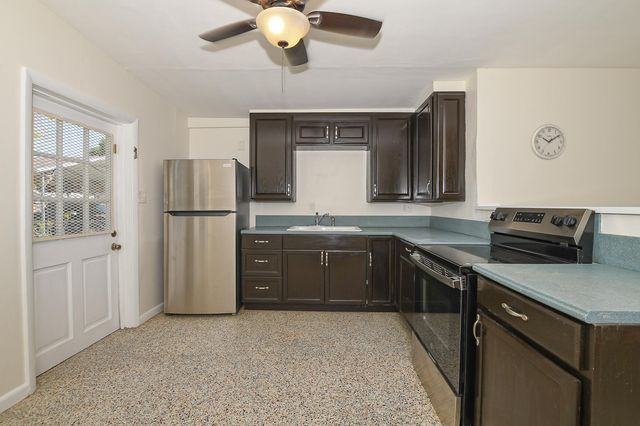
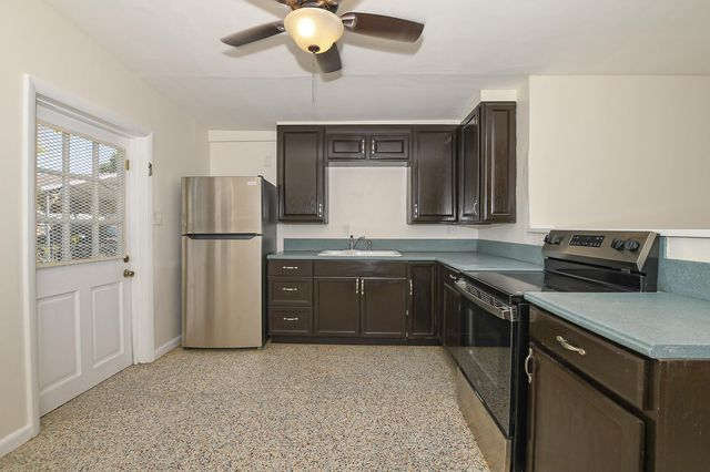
- wall clock [529,123,567,161]
